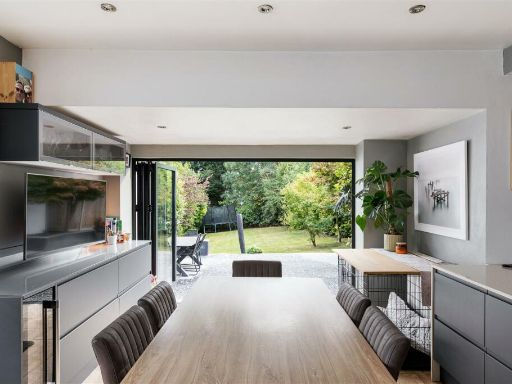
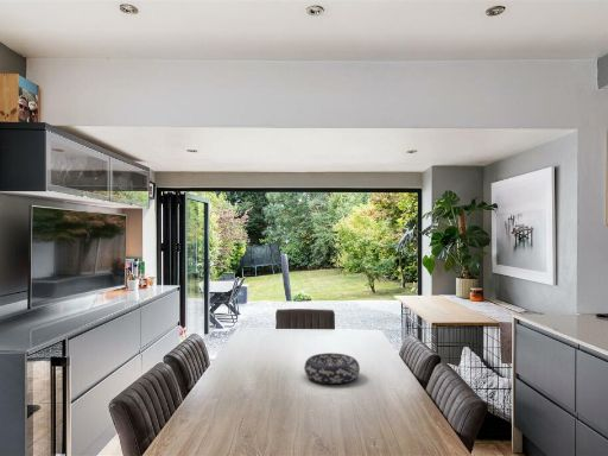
+ decorative bowl [303,352,361,385]
